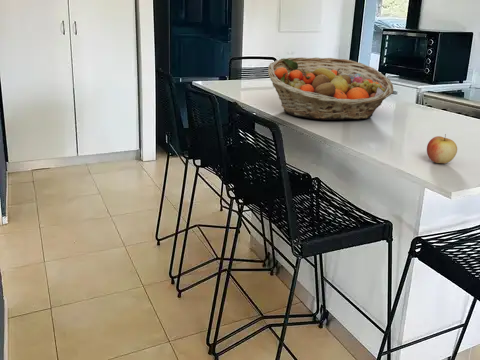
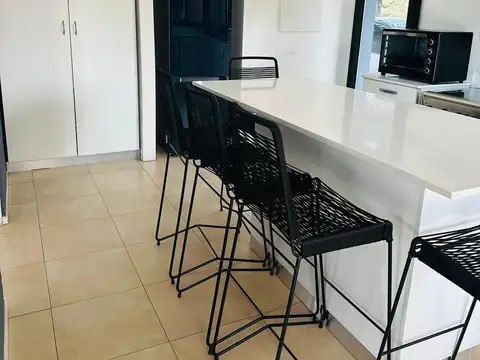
- fruit basket [267,56,394,121]
- apple [426,133,458,164]
